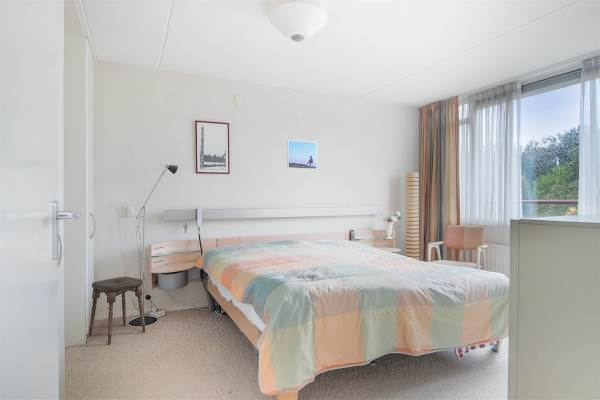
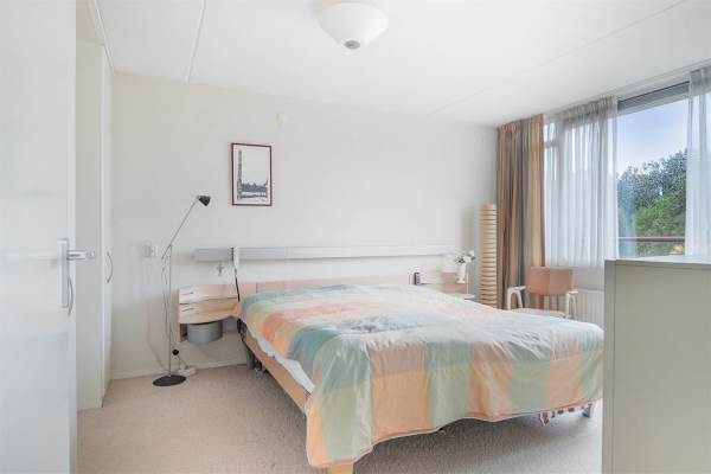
- stool [88,276,146,345]
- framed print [286,139,318,170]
